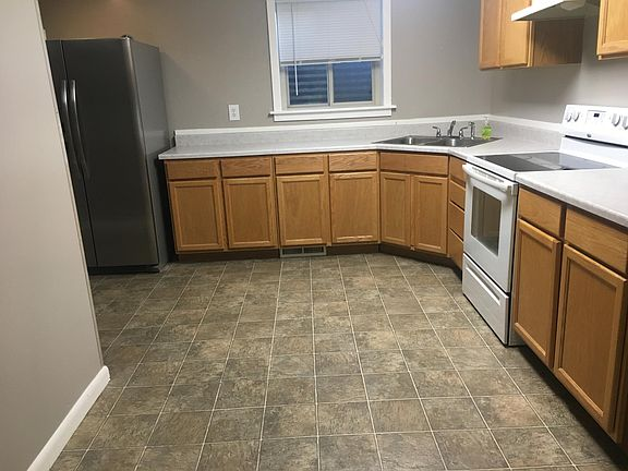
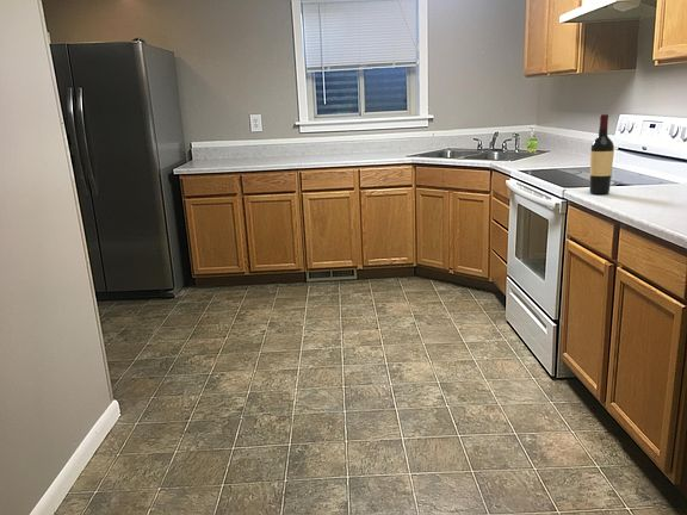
+ wine bottle [588,113,615,196]
